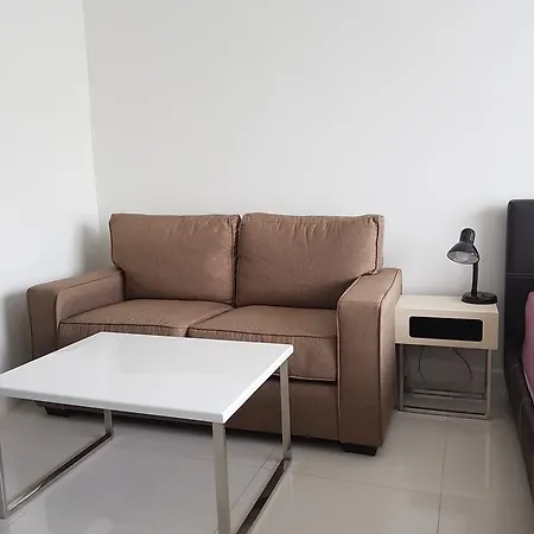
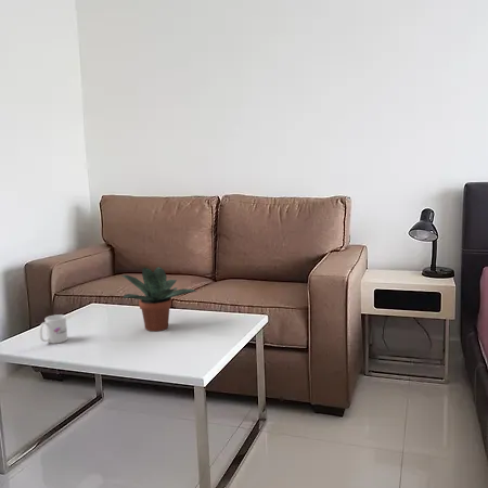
+ potted plant [120,266,197,332]
+ mug [38,313,68,345]
